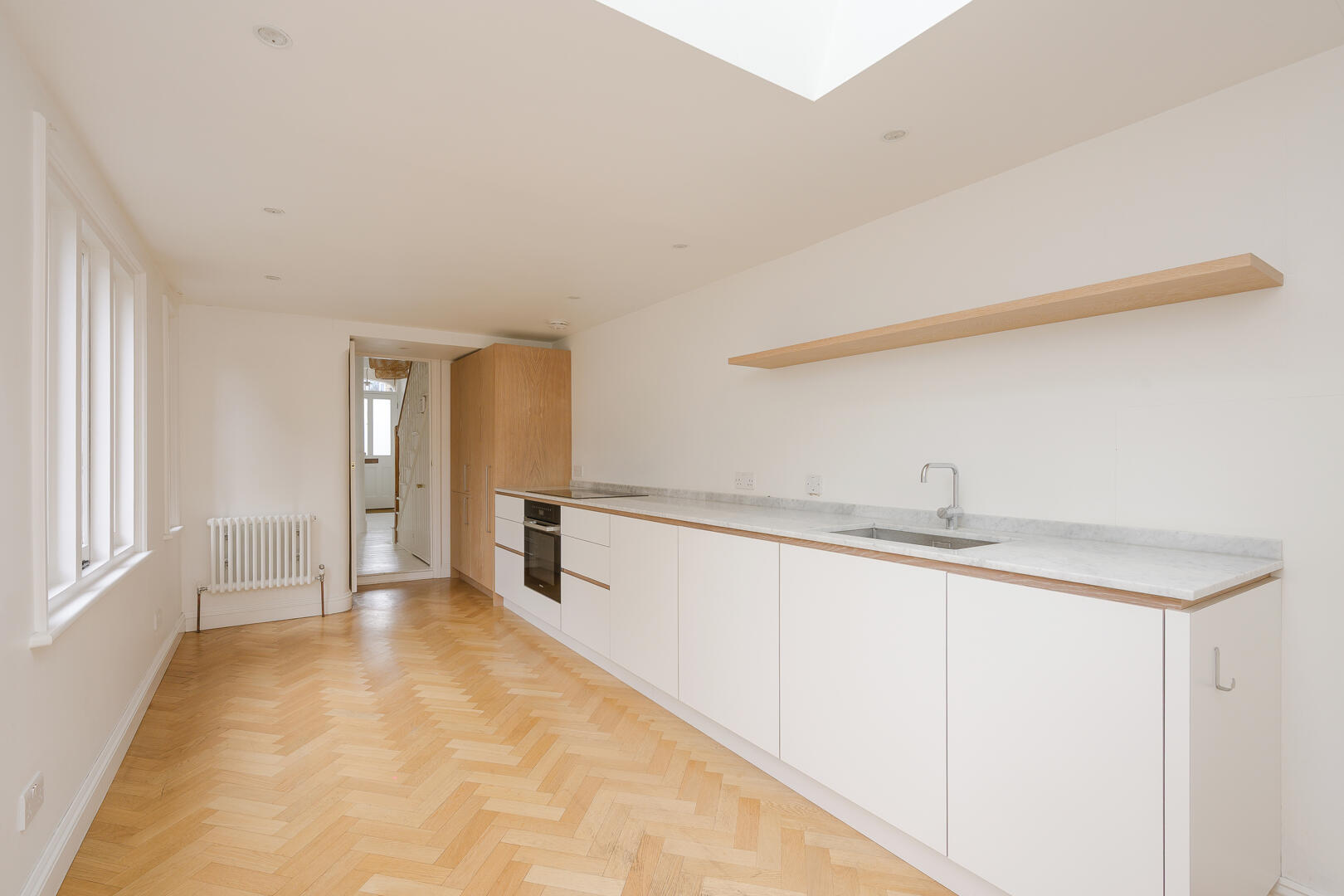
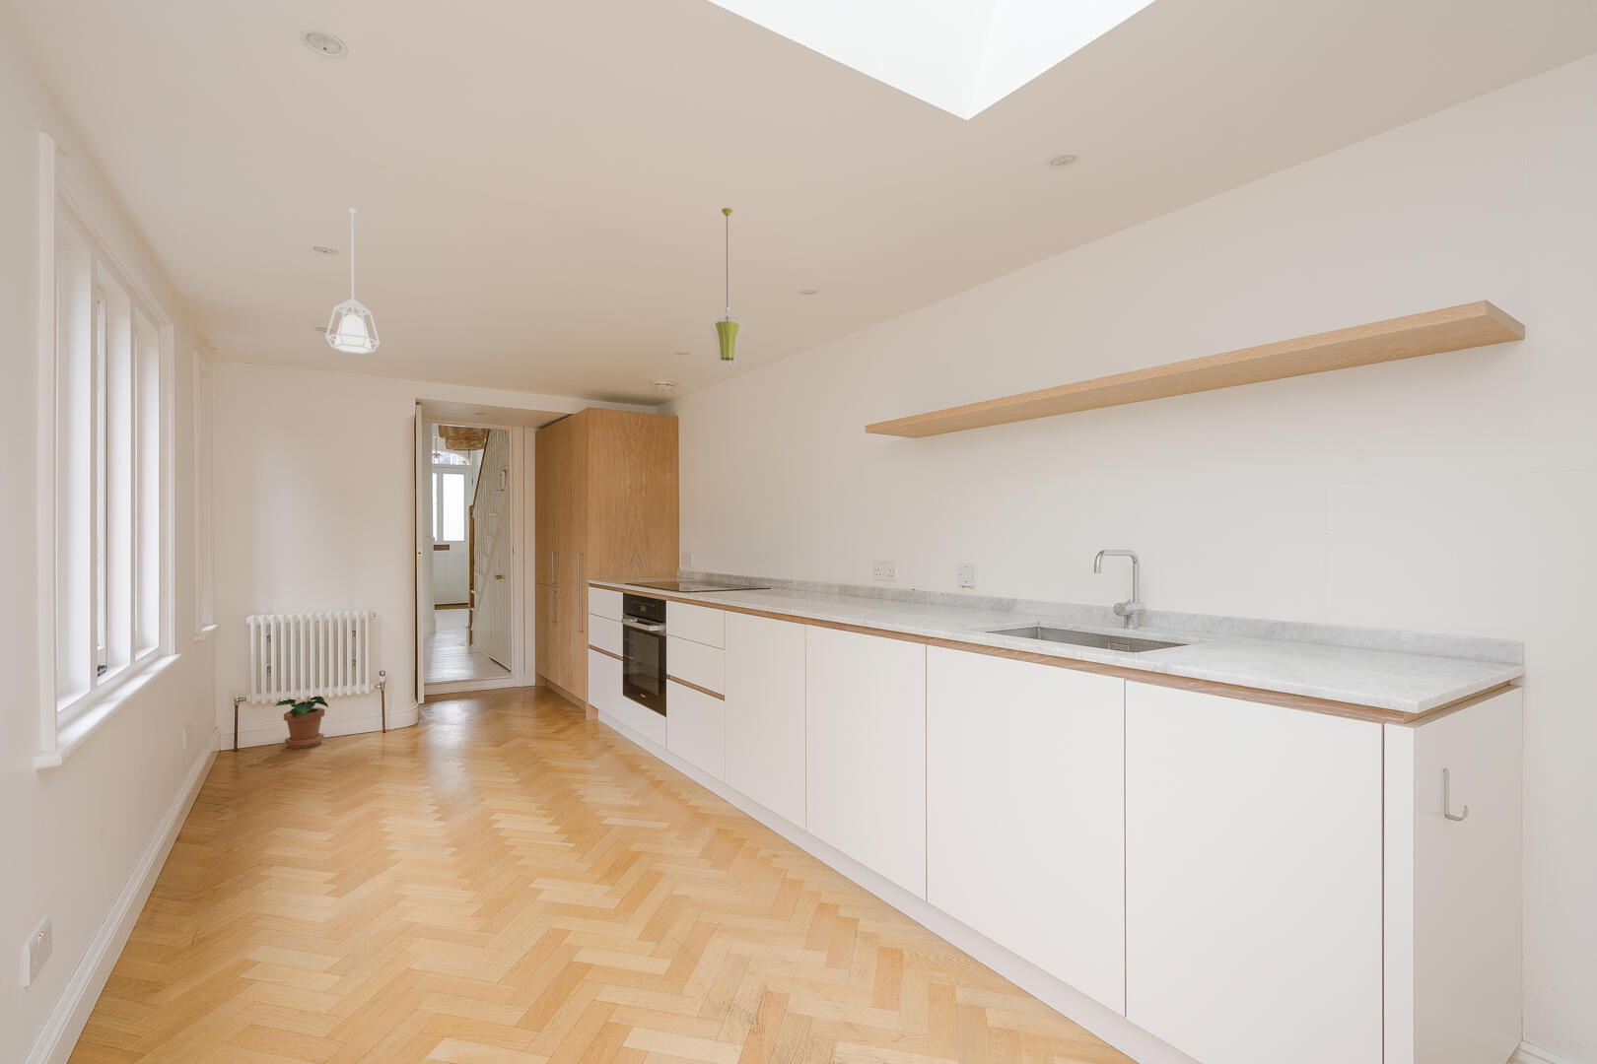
+ potted plant [274,696,329,749]
+ pendant lamp [324,207,380,355]
+ pendant light [709,207,745,369]
